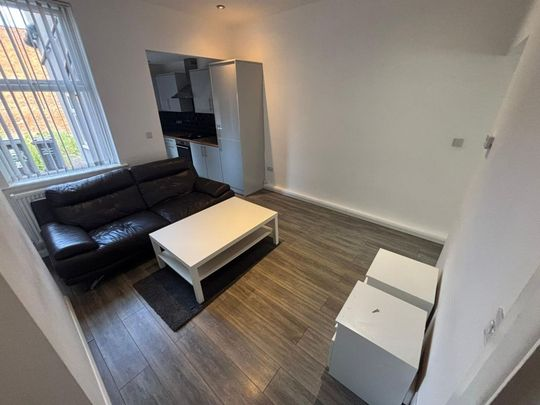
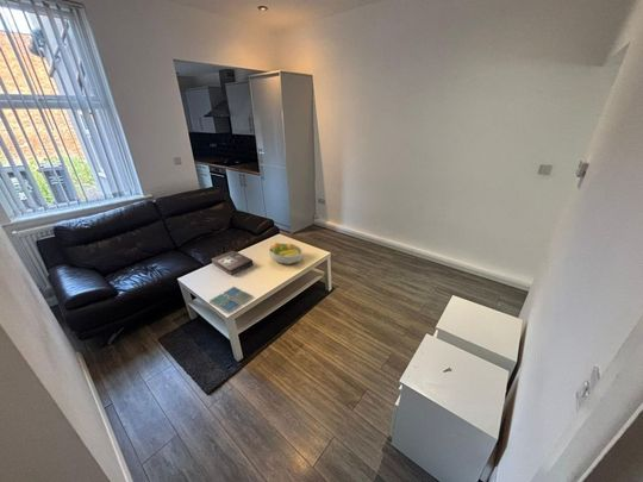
+ drink coaster [208,286,255,314]
+ first aid kit [211,250,255,276]
+ fruit bowl [267,242,304,265]
